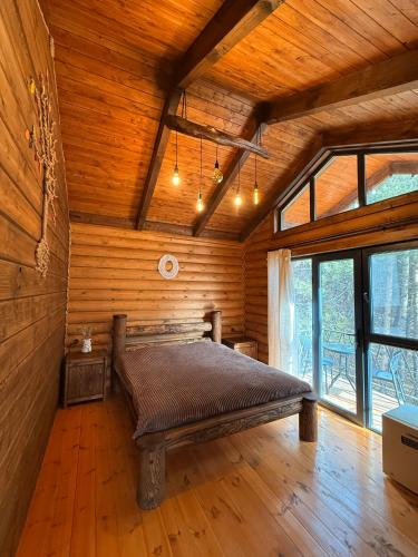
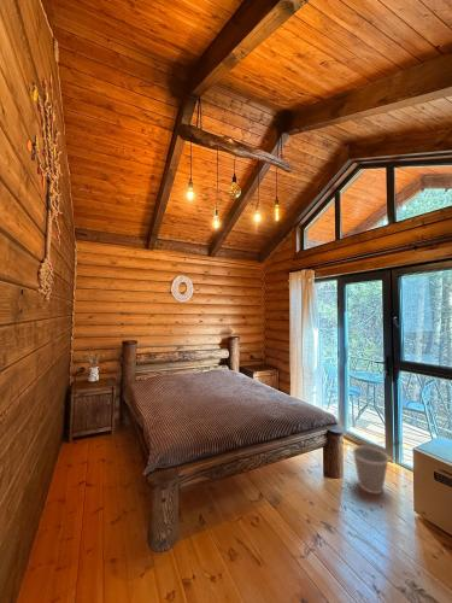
+ wastebasket [351,445,391,494]
